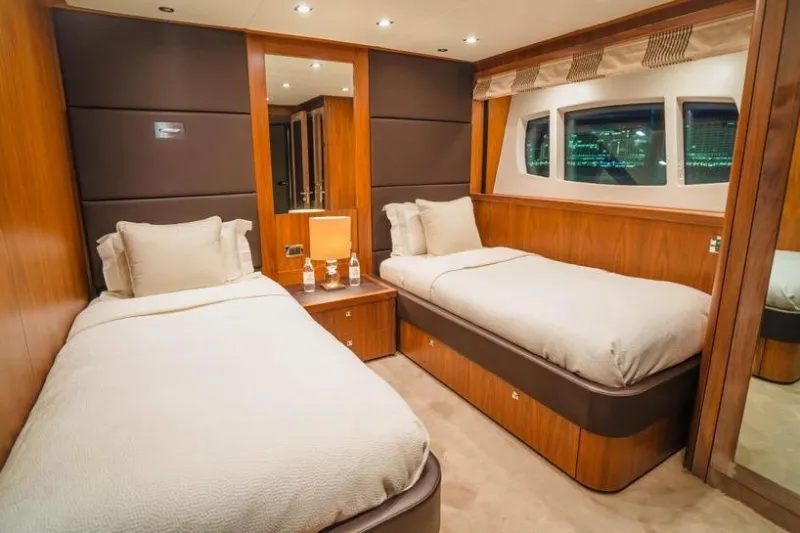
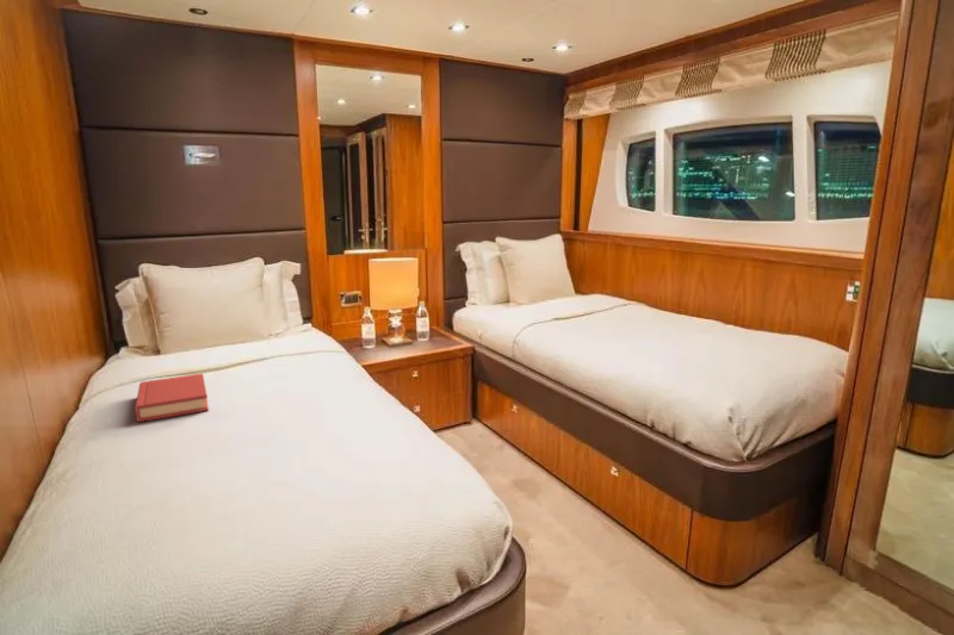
+ hardback book [134,373,210,423]
